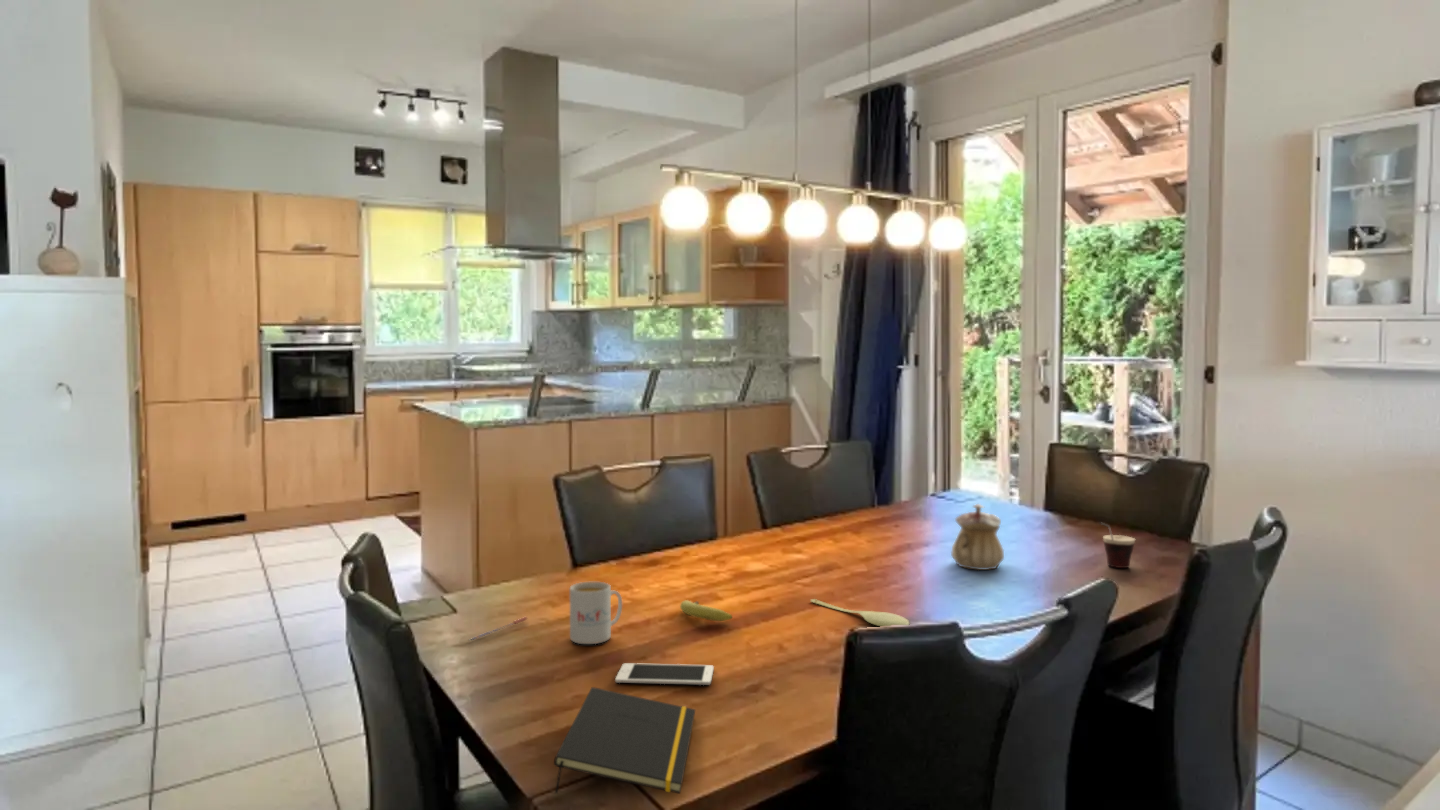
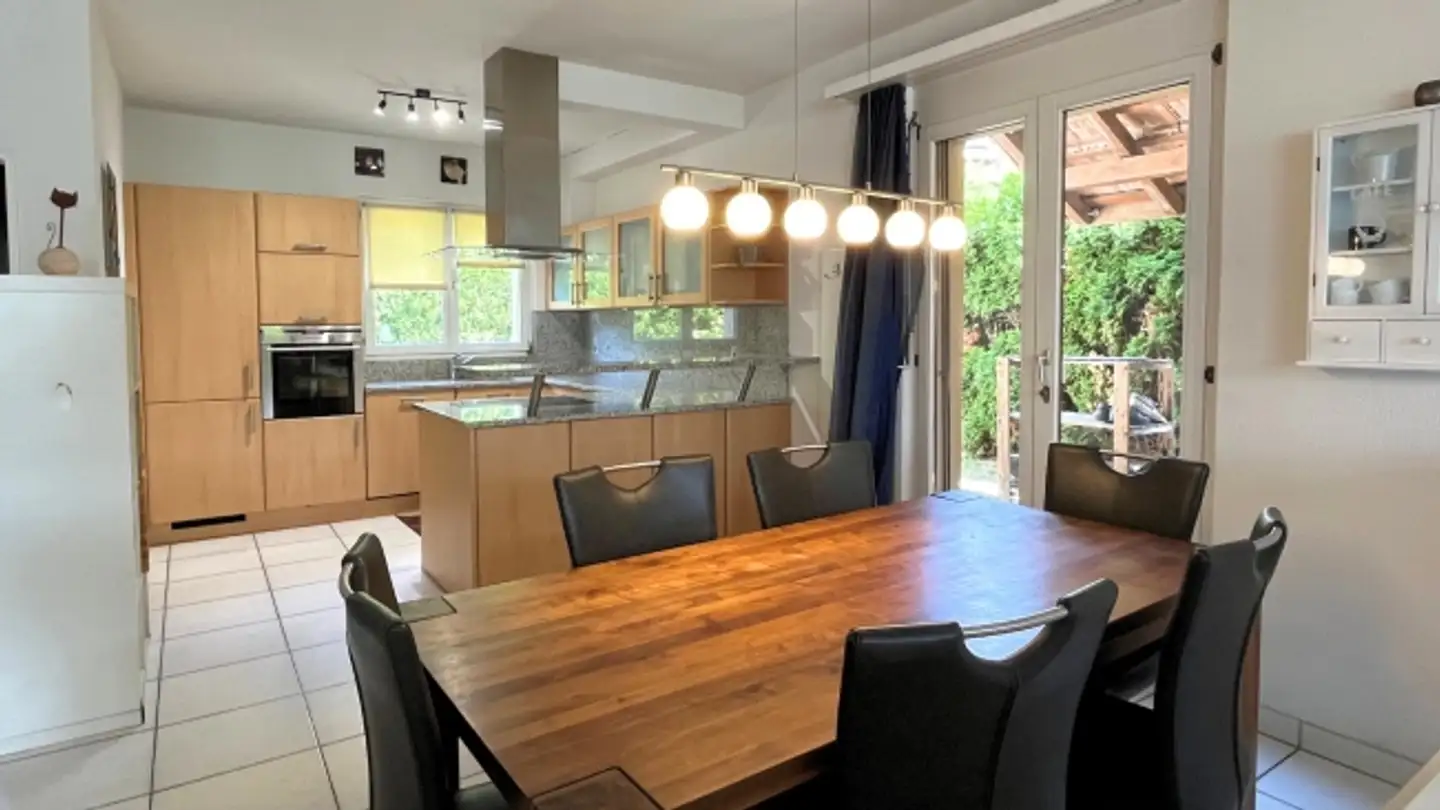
- pen [467,616,528,642]
- teapot [950,503,1005,571]
- mug [569,581,623,645]
- cup [1099,521,1136,569]
- spoon [809,598,911,627]
- notepad [553,686,696,795]
- fruit [679,599,733,622]
- cell phone [614,662,715,686]
